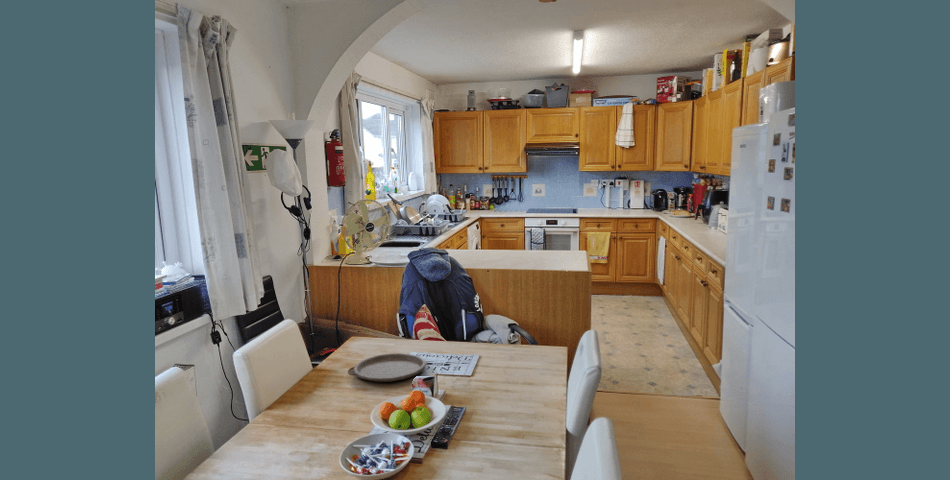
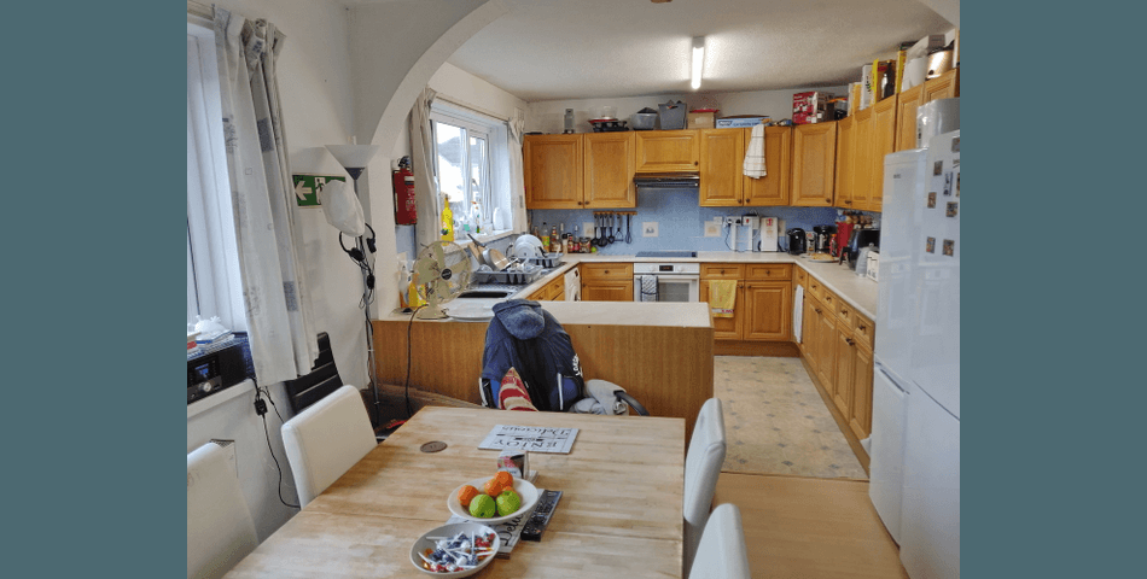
- plate [352,352,427,383]
